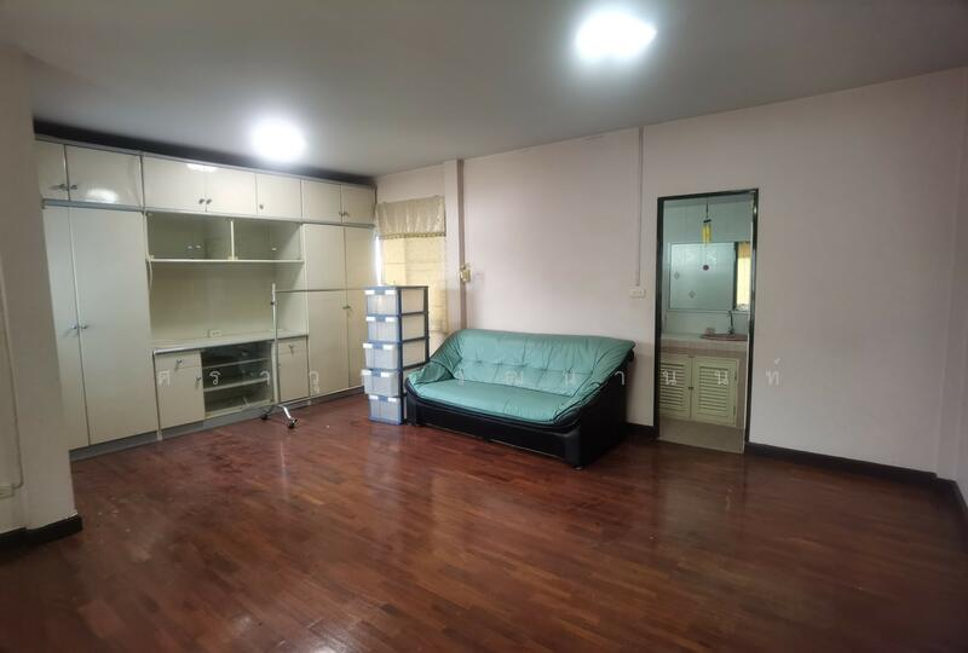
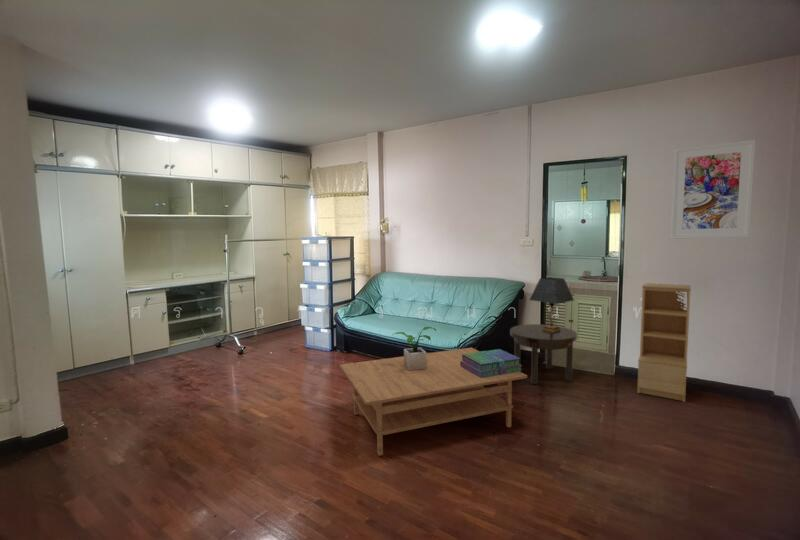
+ stack of books [460,348,523,378]
+ side table [509,323,578,385]
+ potted plant [393,326,437,371]
+ coffee table [339,347,528,457]
+ table lamp [529,276,575,332]
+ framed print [670,139,756,240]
+ bookshelf [636,282,692,403]
